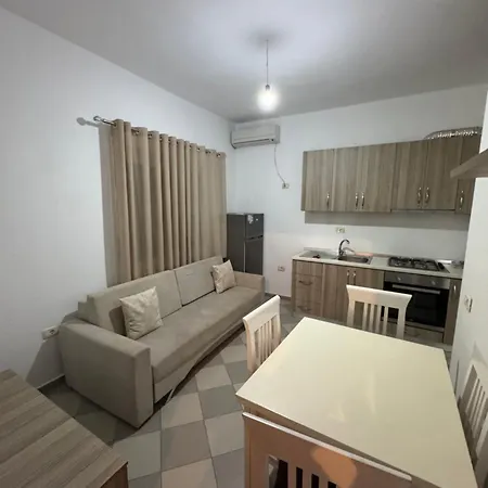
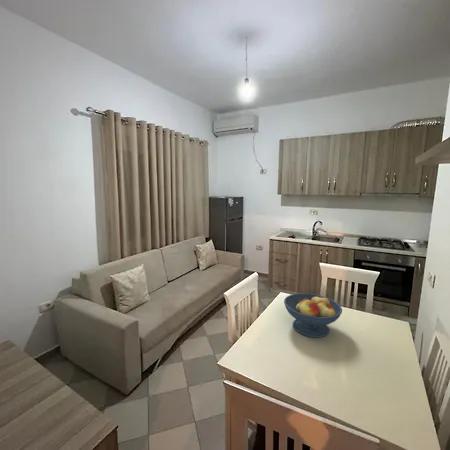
+ fruit bowl [283,292,343,338]
